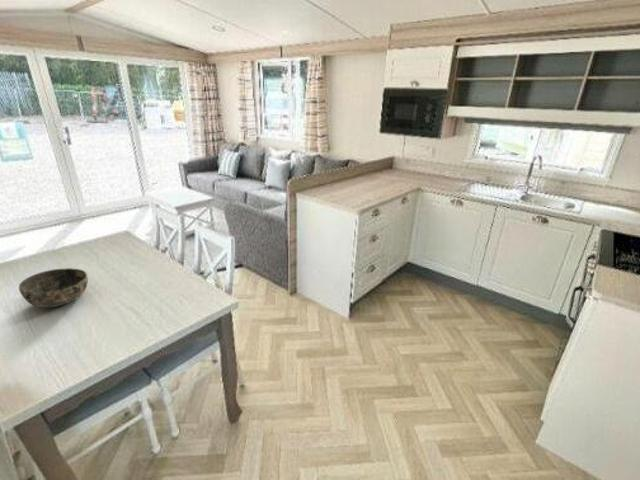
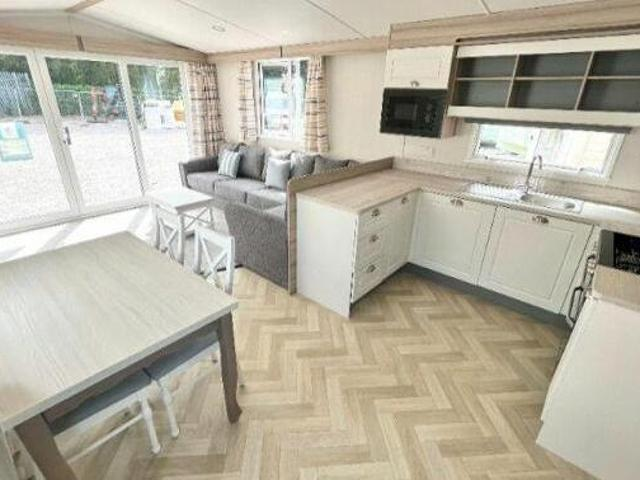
- bowl [18,267,89,309]
